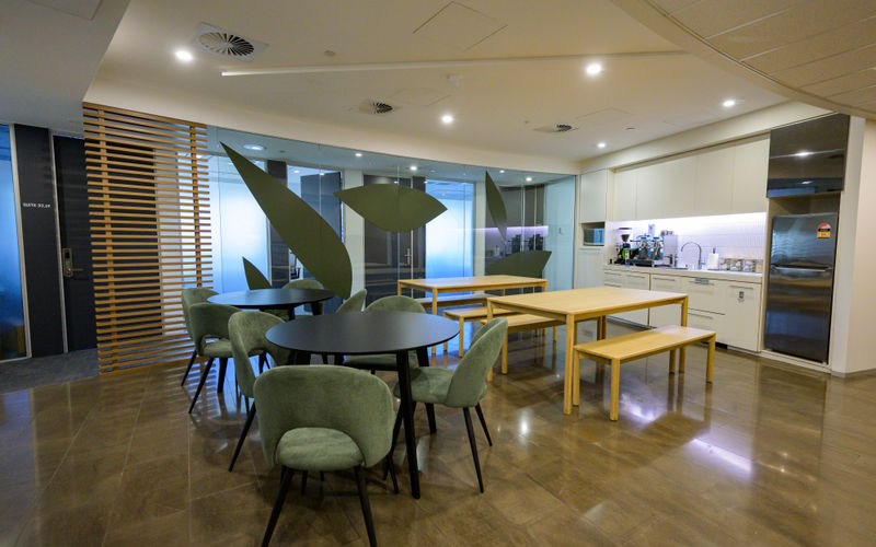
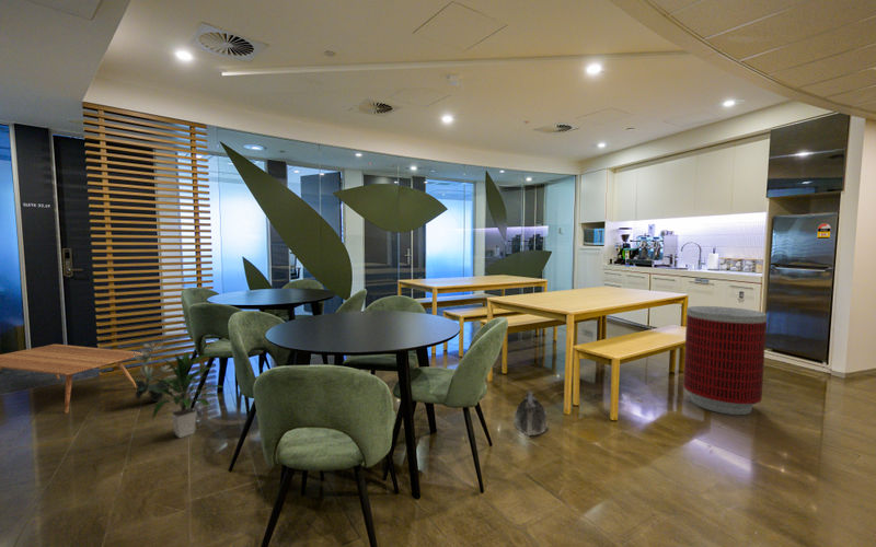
+ coffee table [0,344,143,415]
+ indoor plant [148,350,226,439]
+ saddlebag [514,391,549,437]
+ trash can [682,305,768,416]
+ decorative plant [134,341,172,403]
